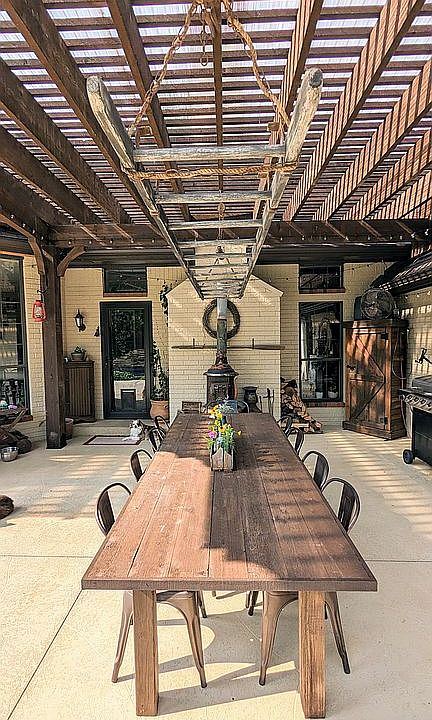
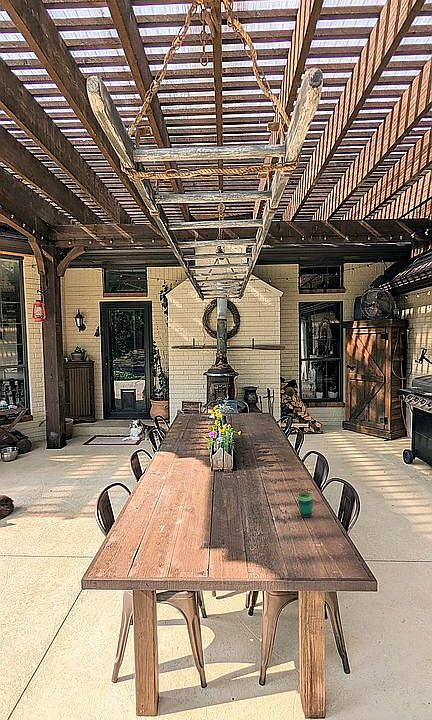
+ cup [296,491,314,519]
